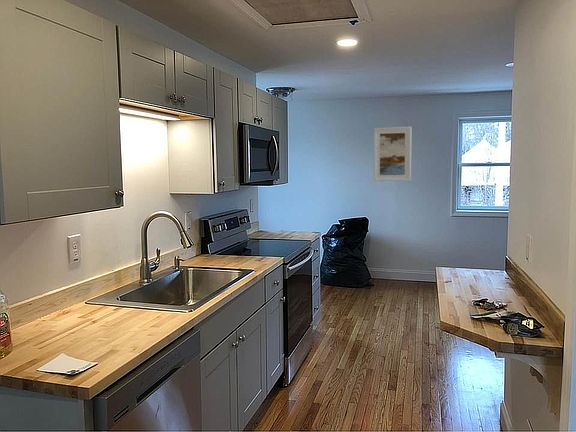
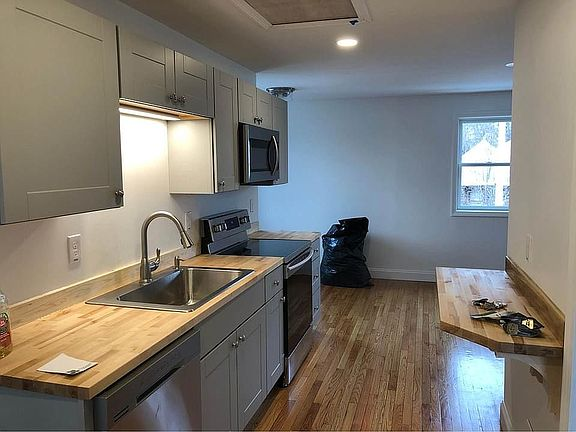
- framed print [373,126,412,182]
